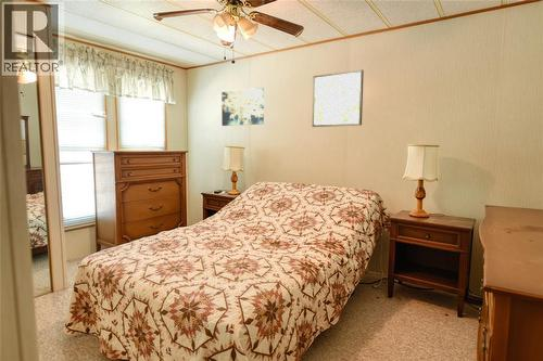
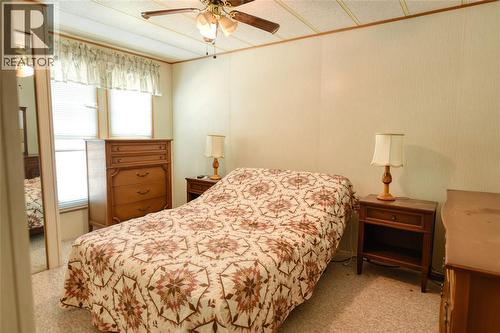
- wall art [312,68,365,128]
- wall art [220,87,265,127]
